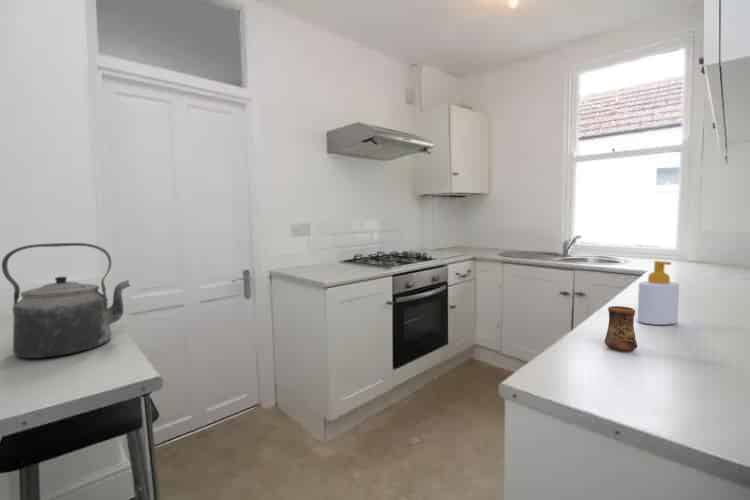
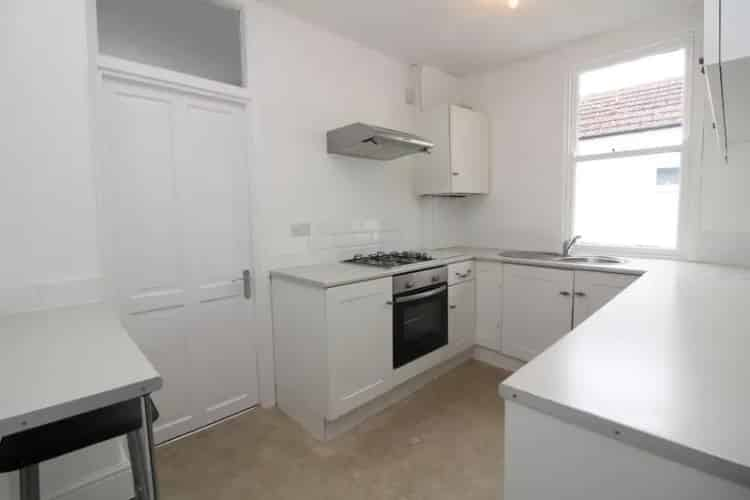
- cup [603,305,638,353]
- soap bottle [637,260,680,326]
- kettle [1,242,131,359]
